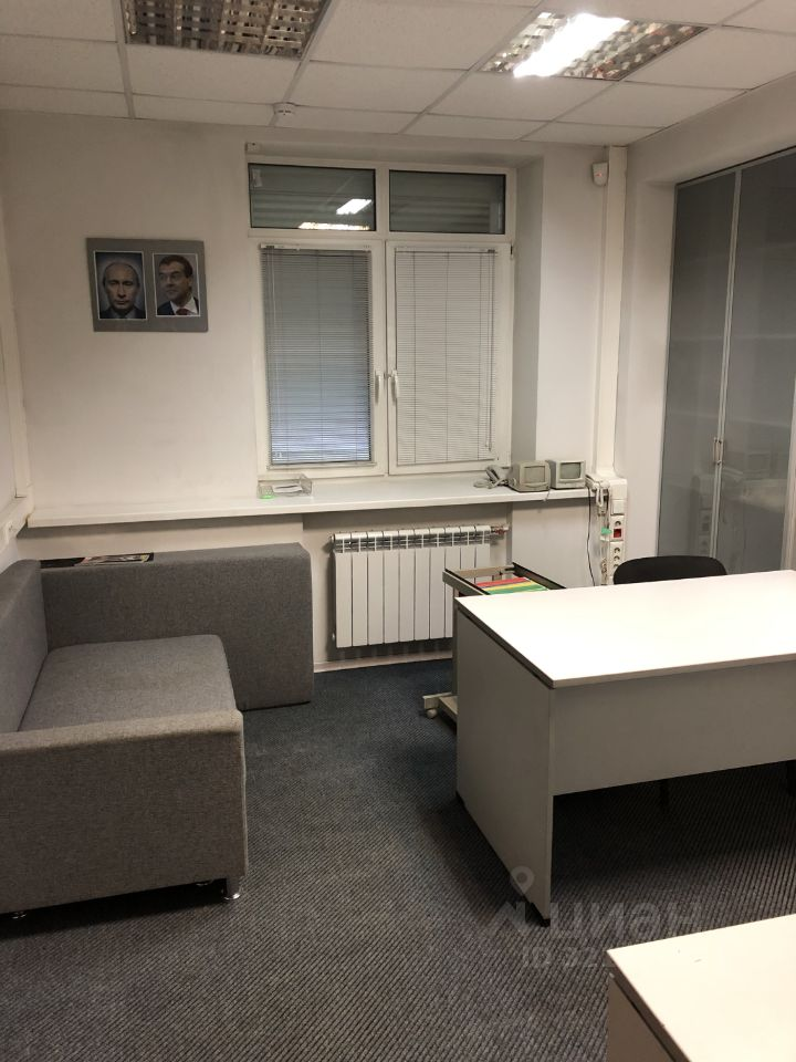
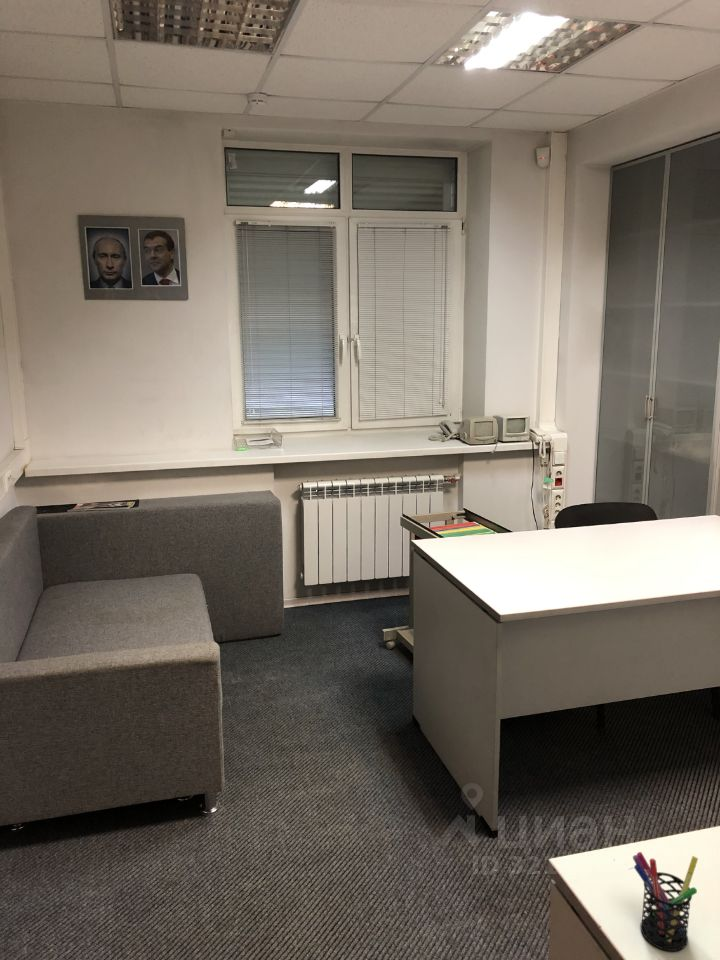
+ pen holder [632,851,699,952]
